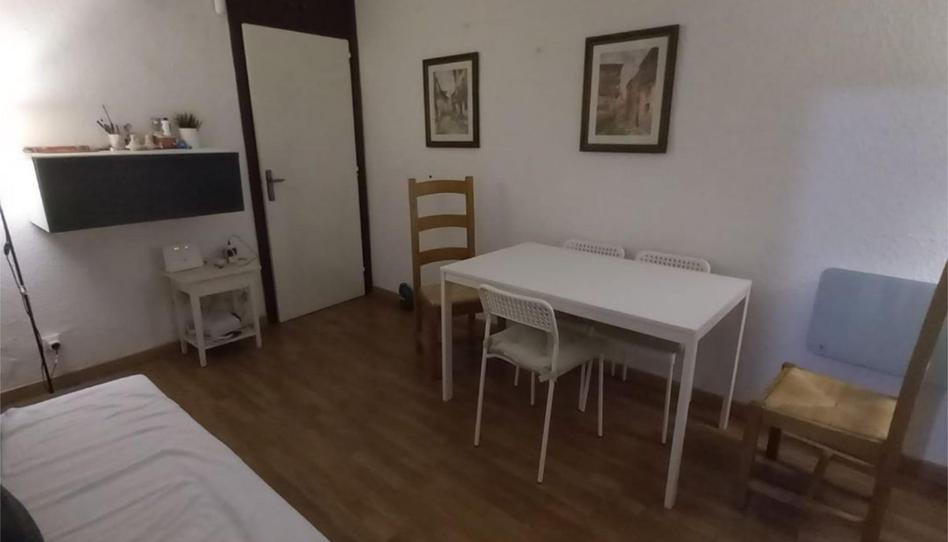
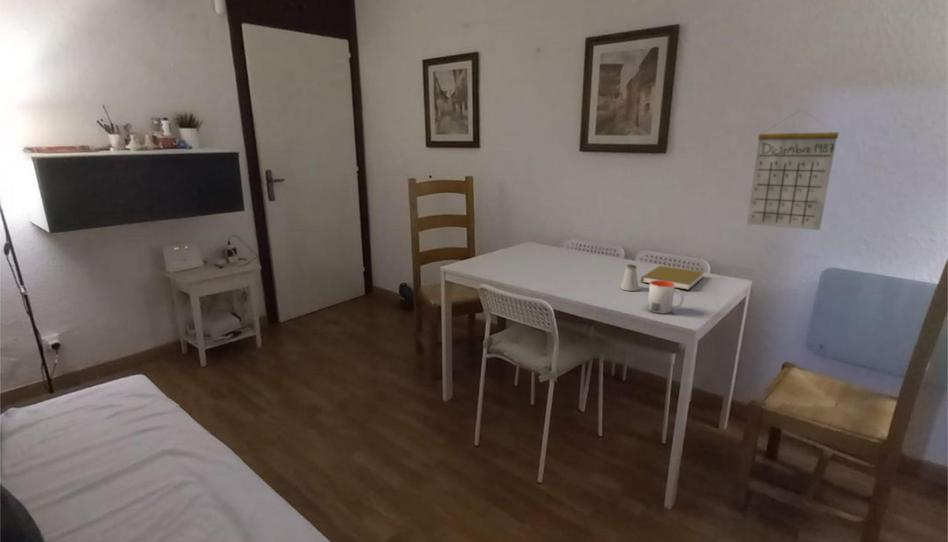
+ mug [647,280,685,314]
+ saltshaker [620,263,640,292]
+ calendar [746,110,840,231]
+ book [640,265,705,291]
